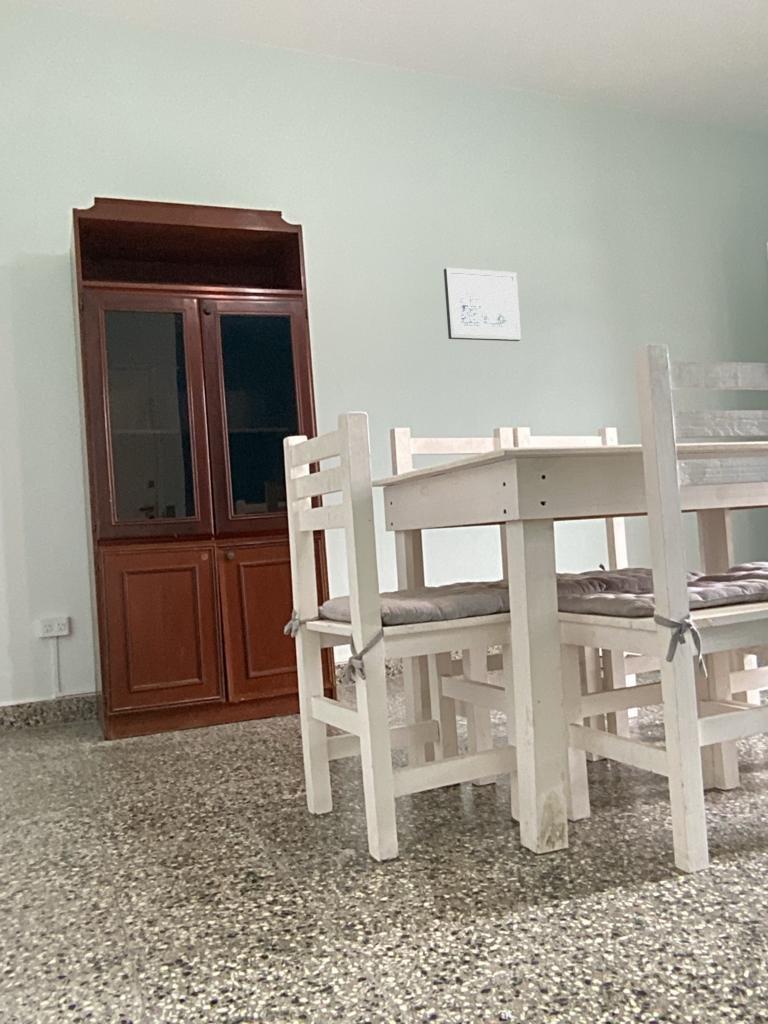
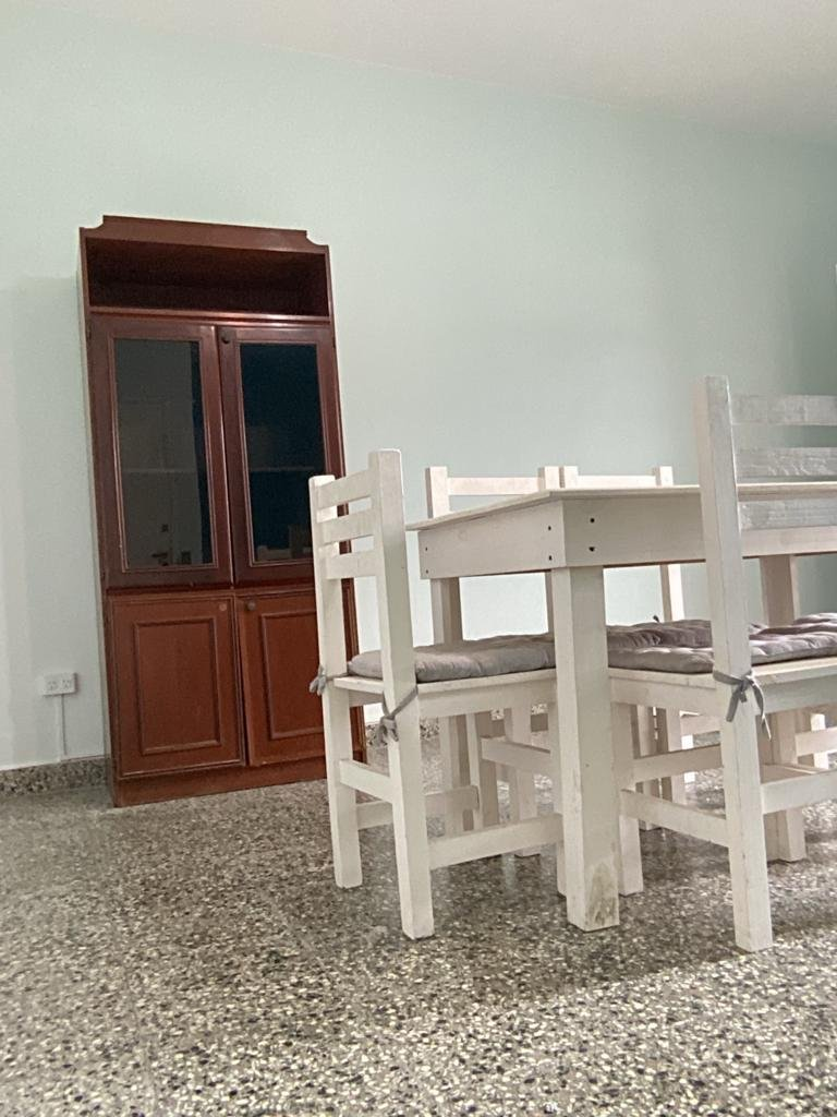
- wall art [443,267,522,342]
